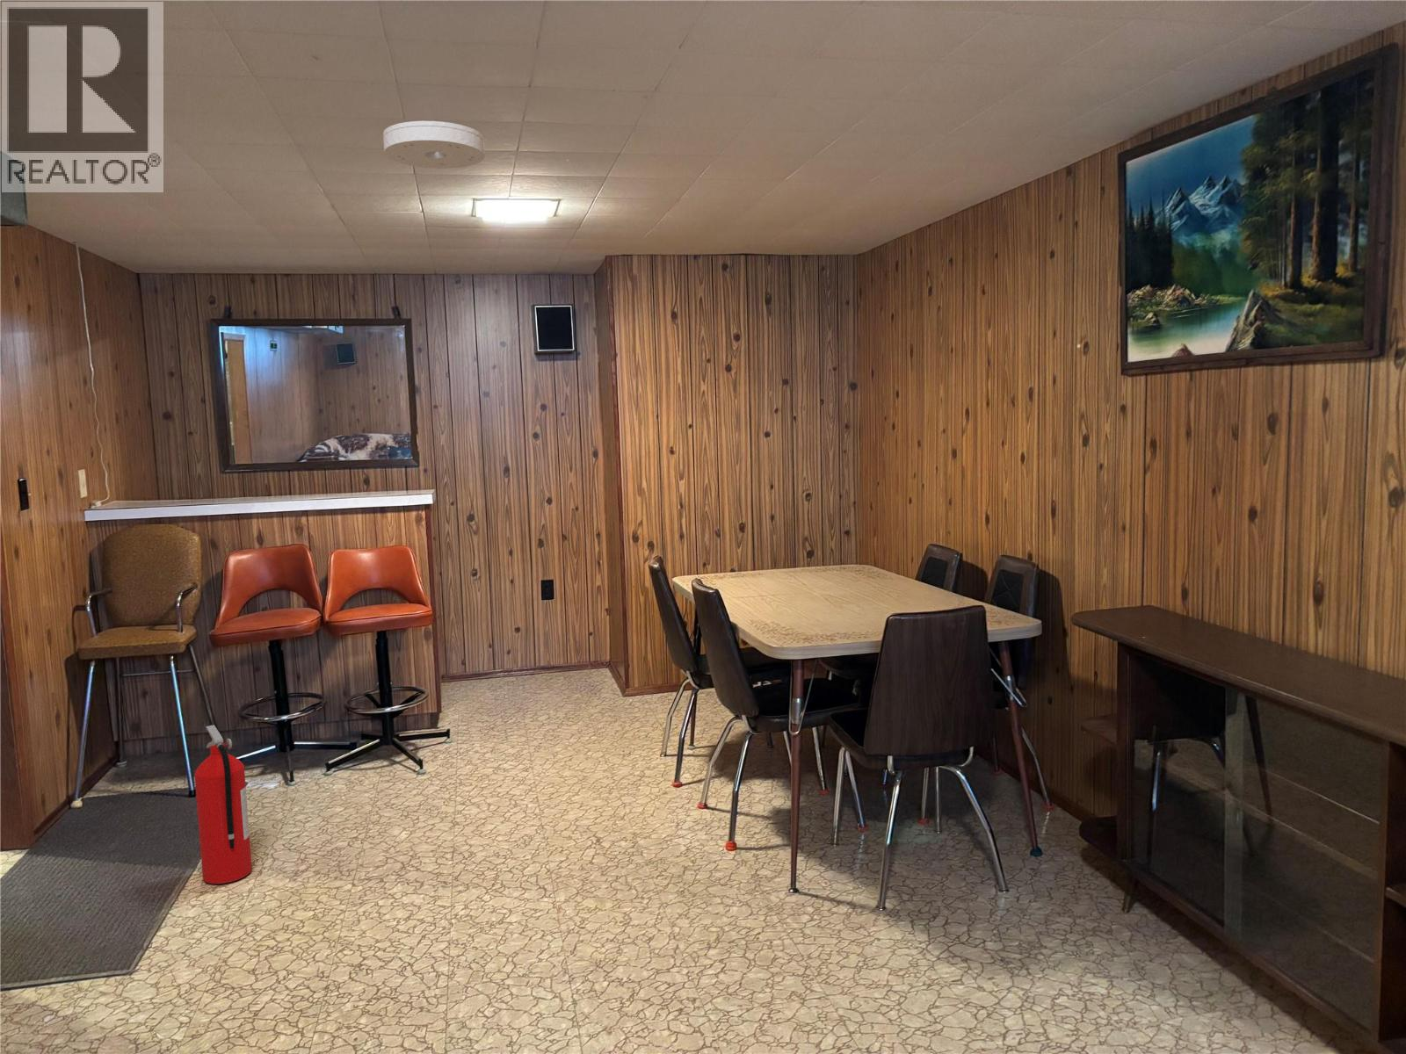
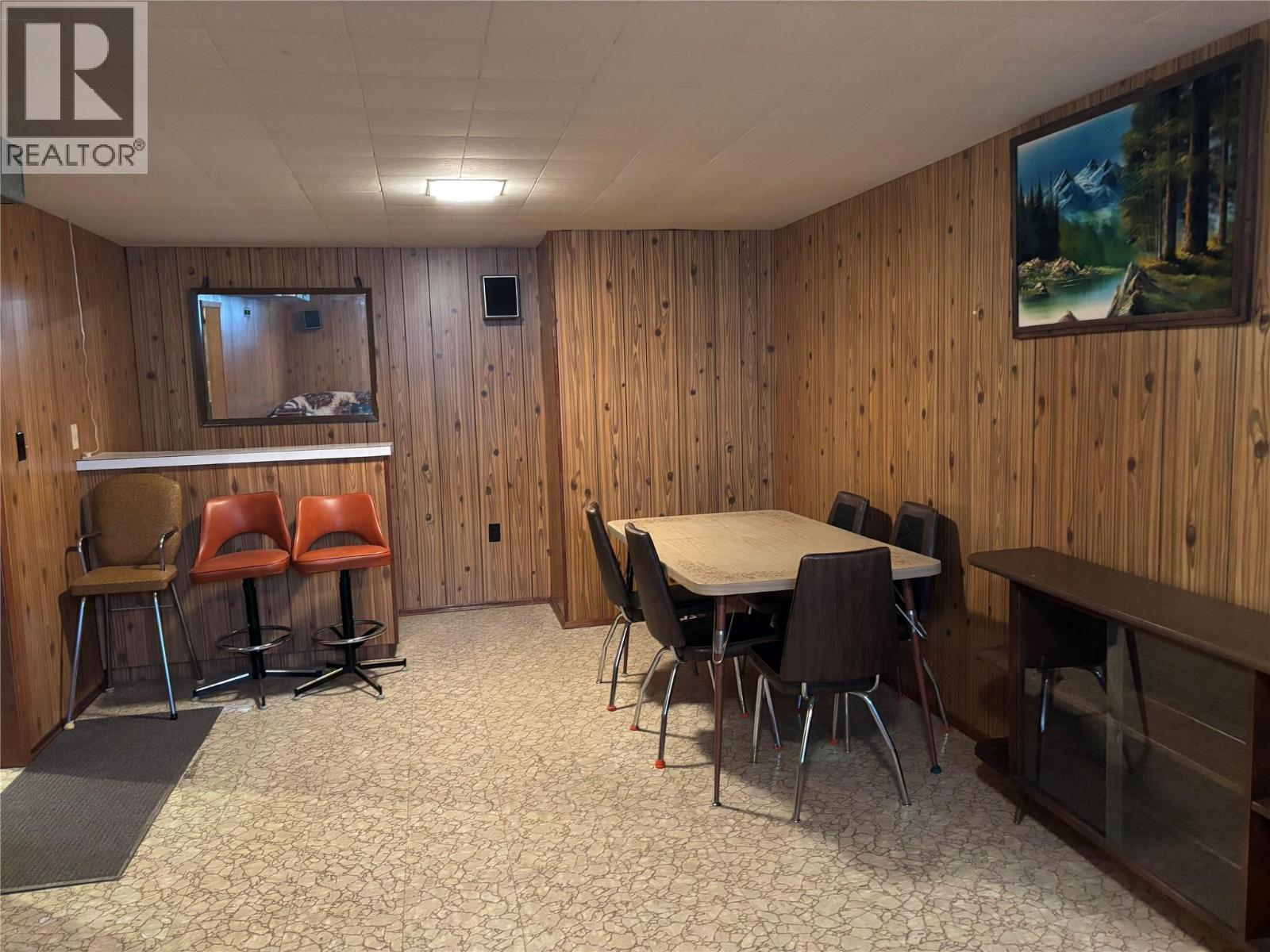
- smoke detector [382,121,486,169]
- fire extinguisher [194,725,254,885]
